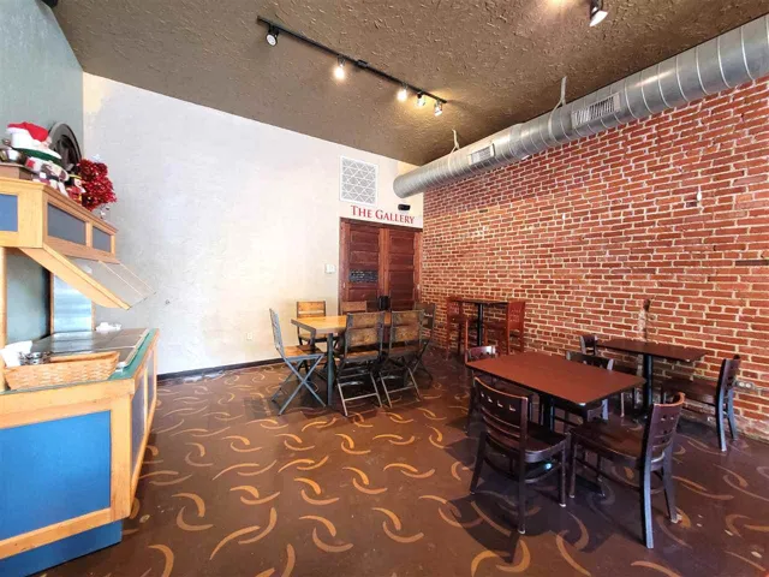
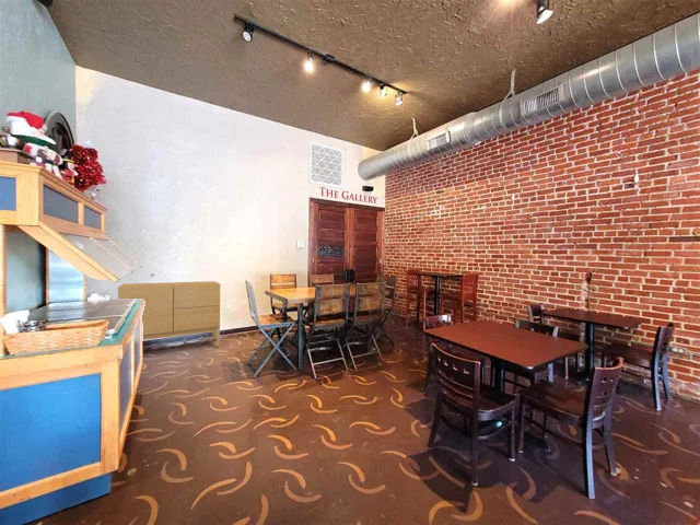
+ sideboard [117,280,221,348]
